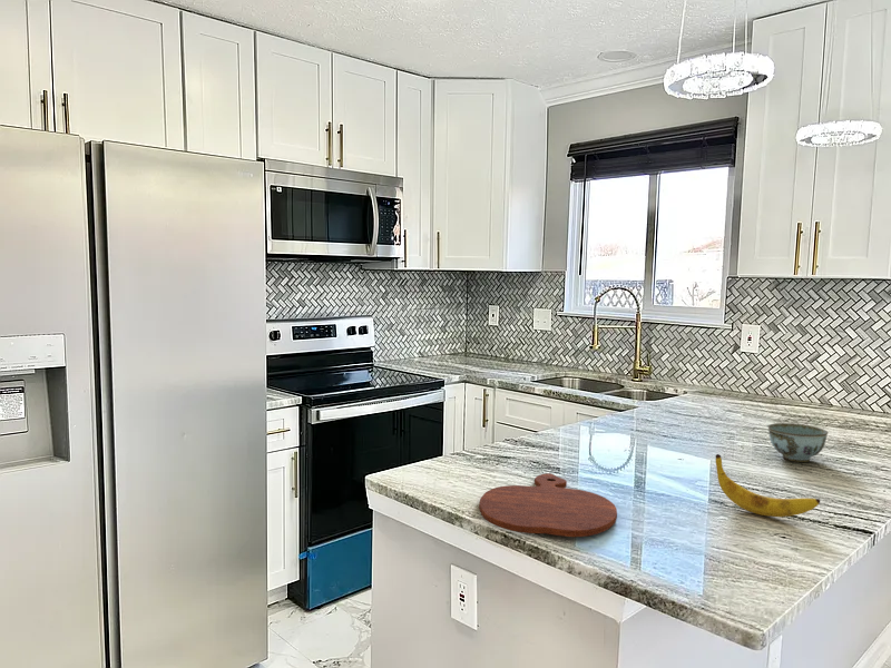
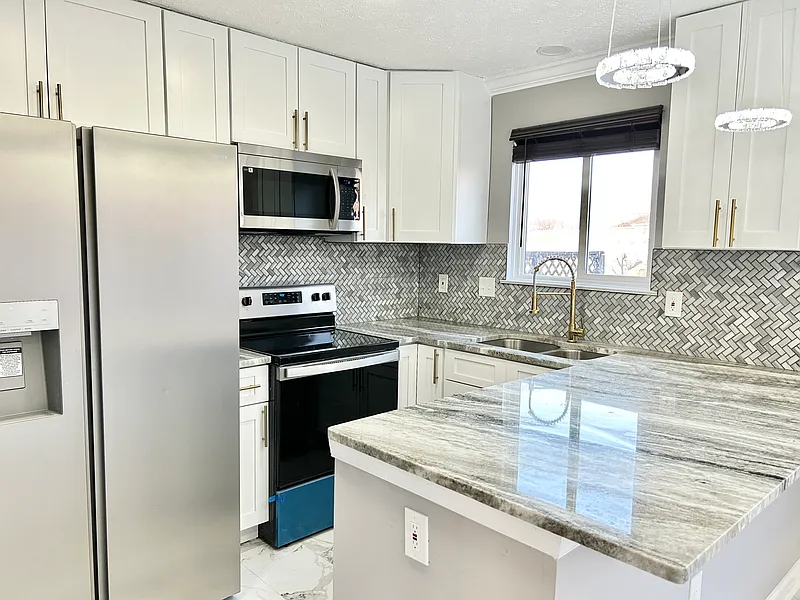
- banana [715,453,821,518]
- bowl [766,422,830,463]
- cutting board [478,472,618,538]
